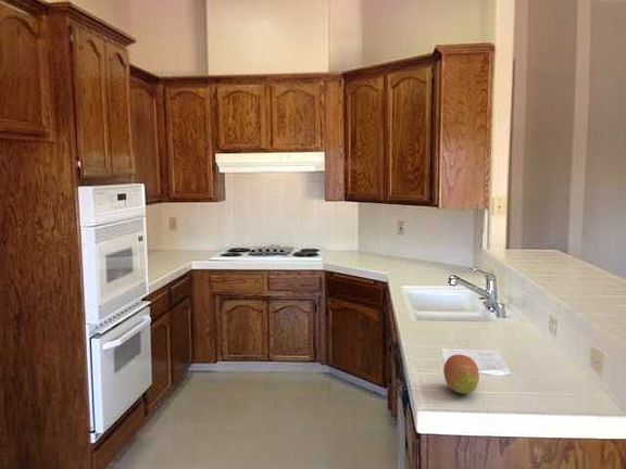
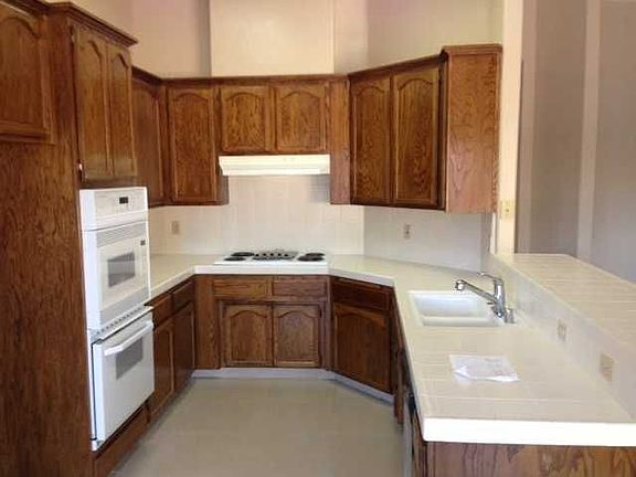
- fruit [442,353,480,395]
